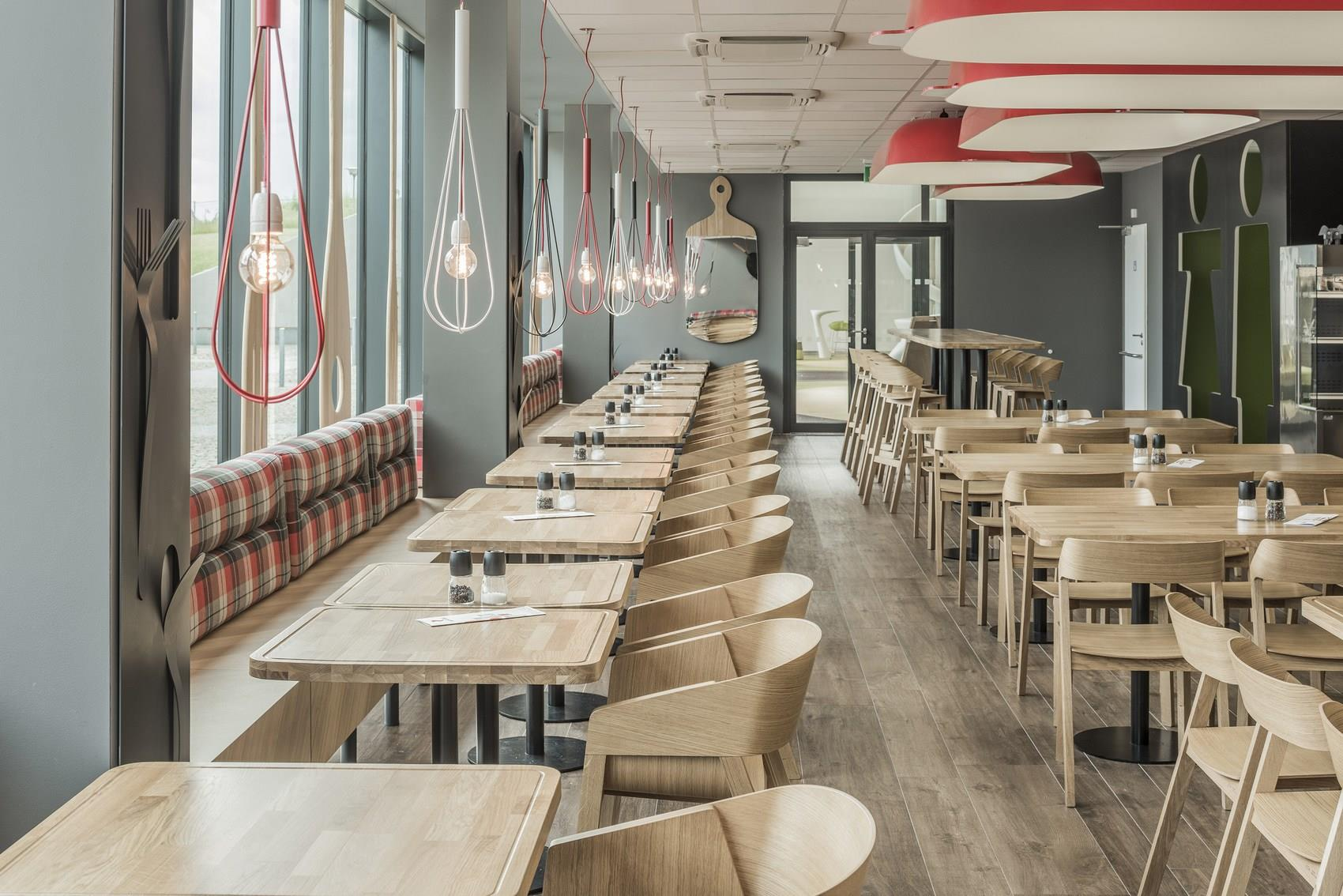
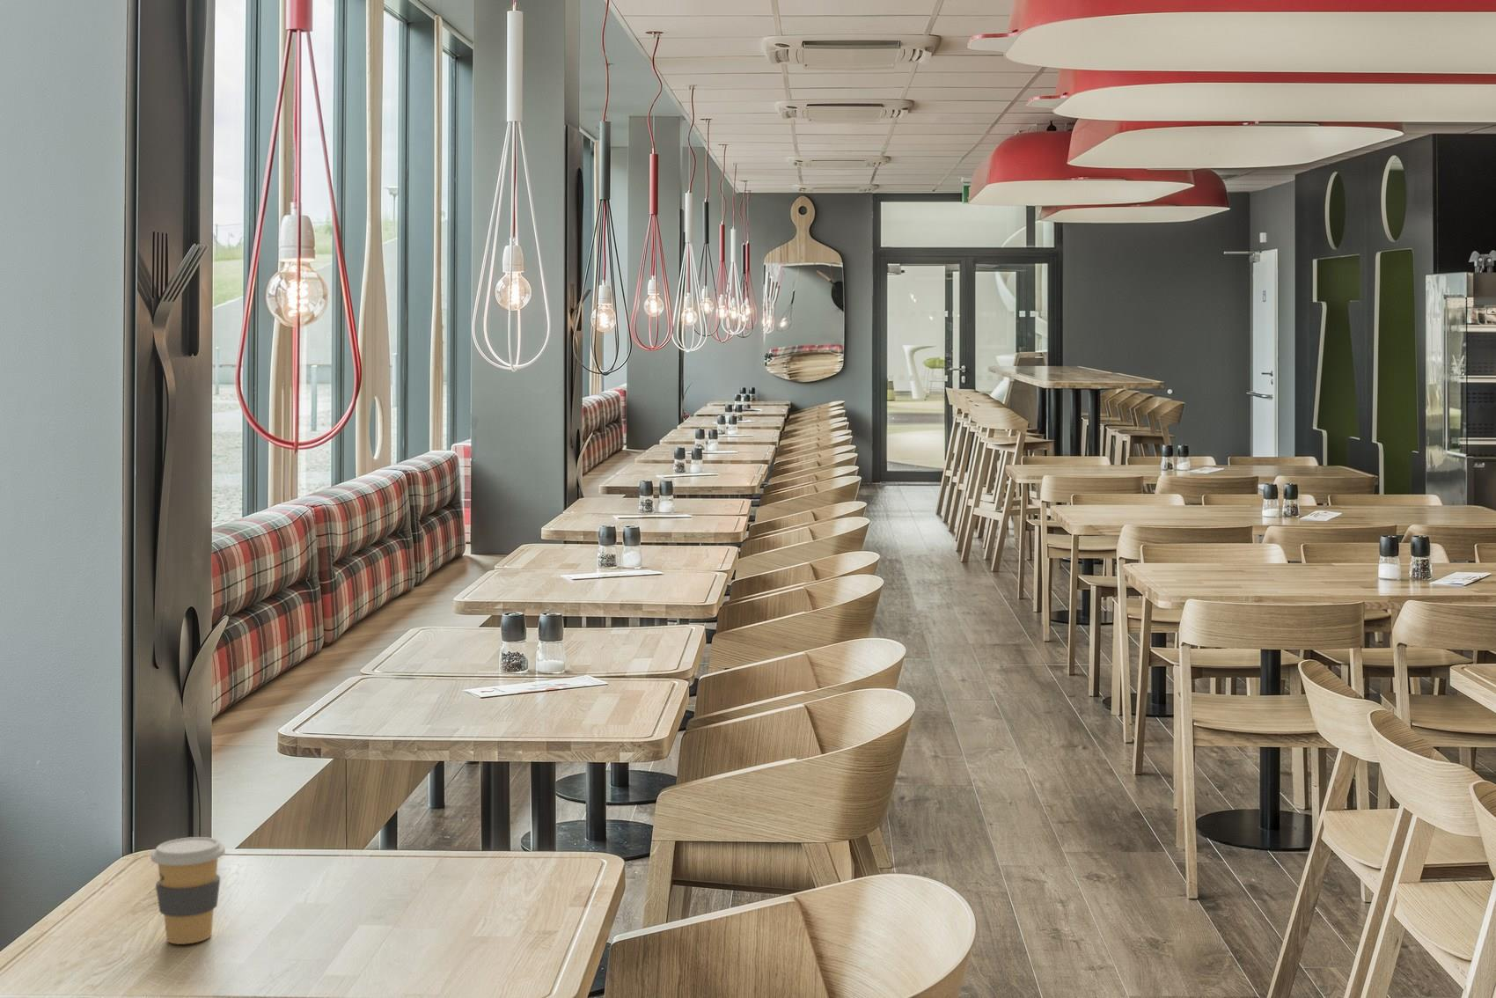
+ coffee cup [149,836,226,946]
